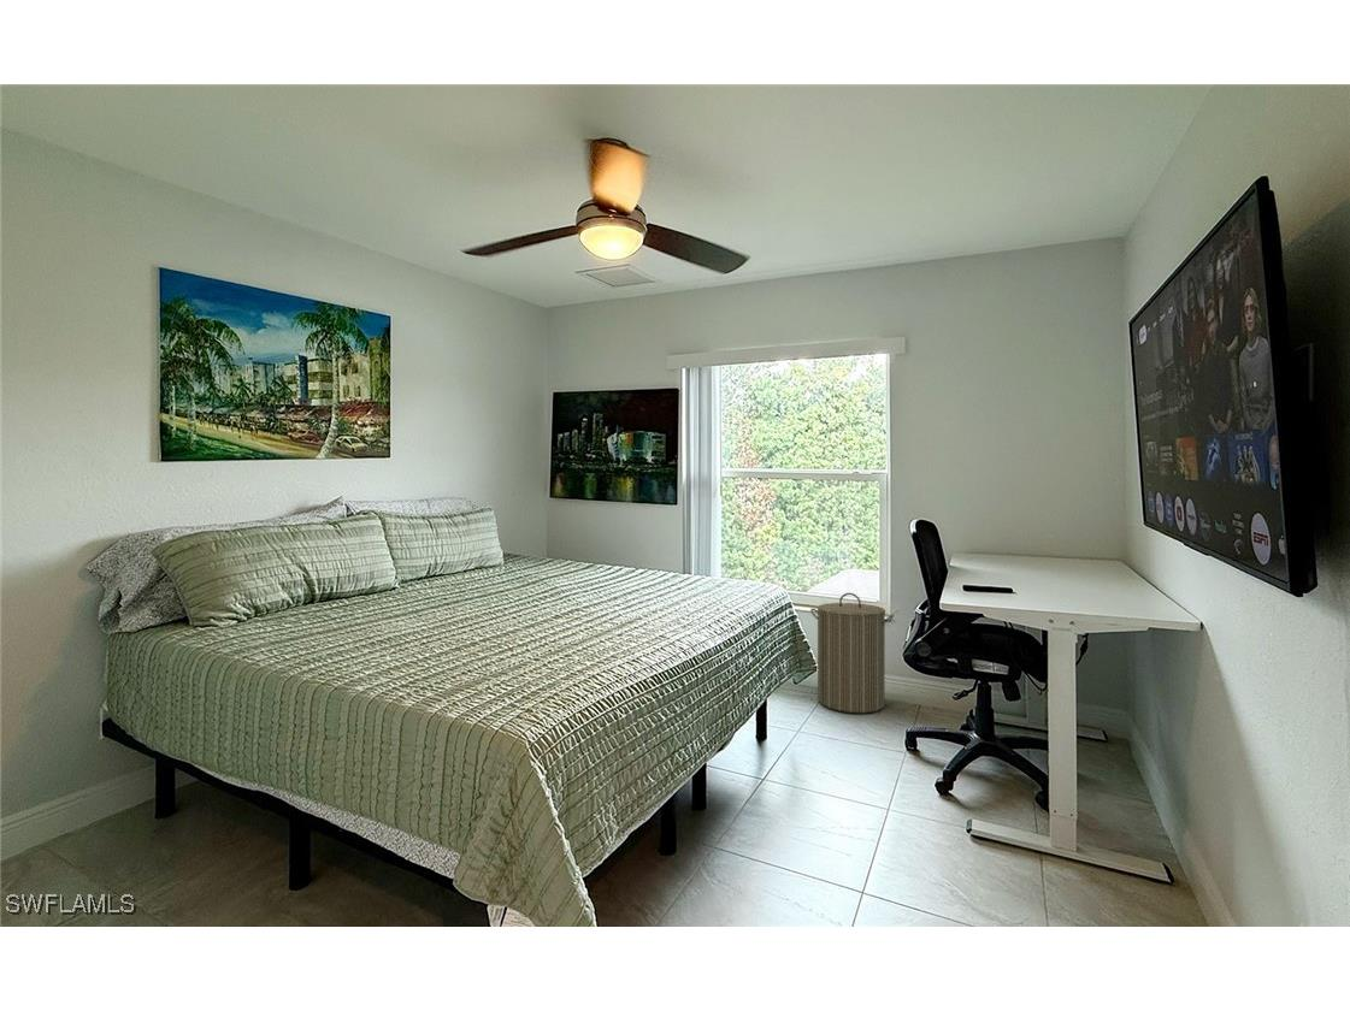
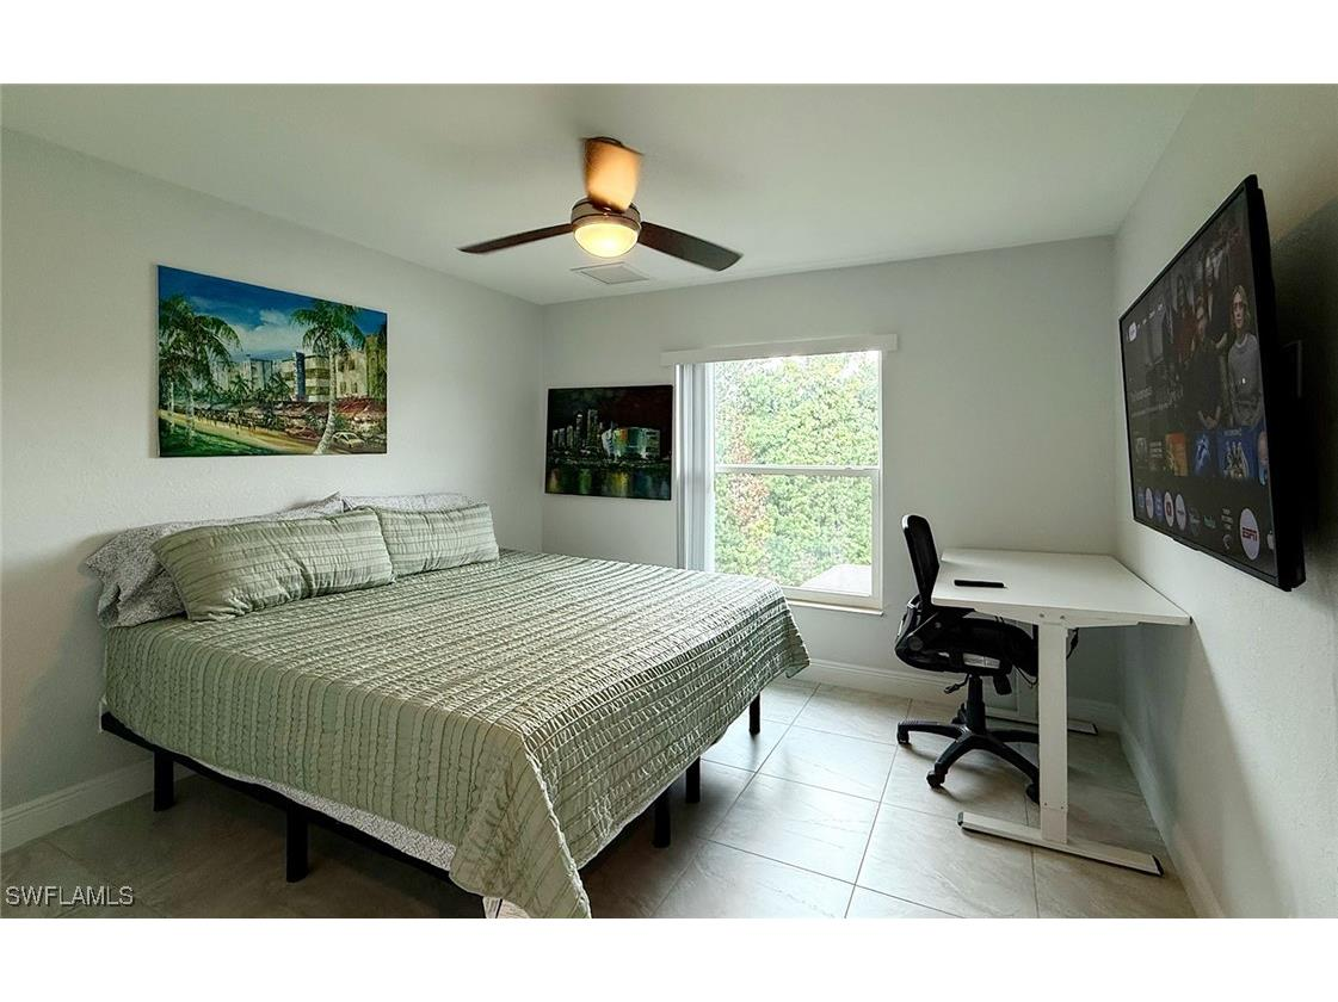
- laundry hamper [809,592,895,714]
